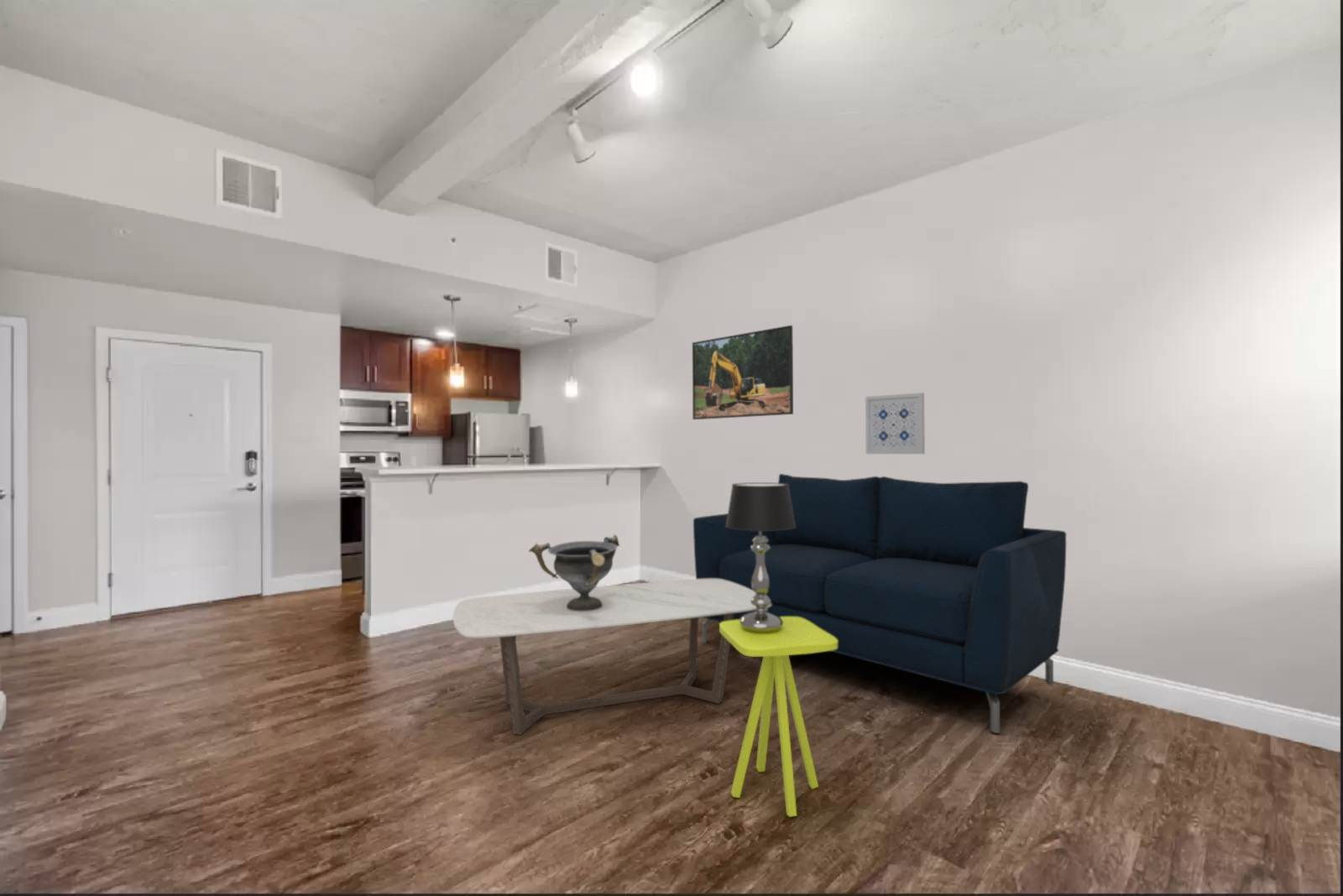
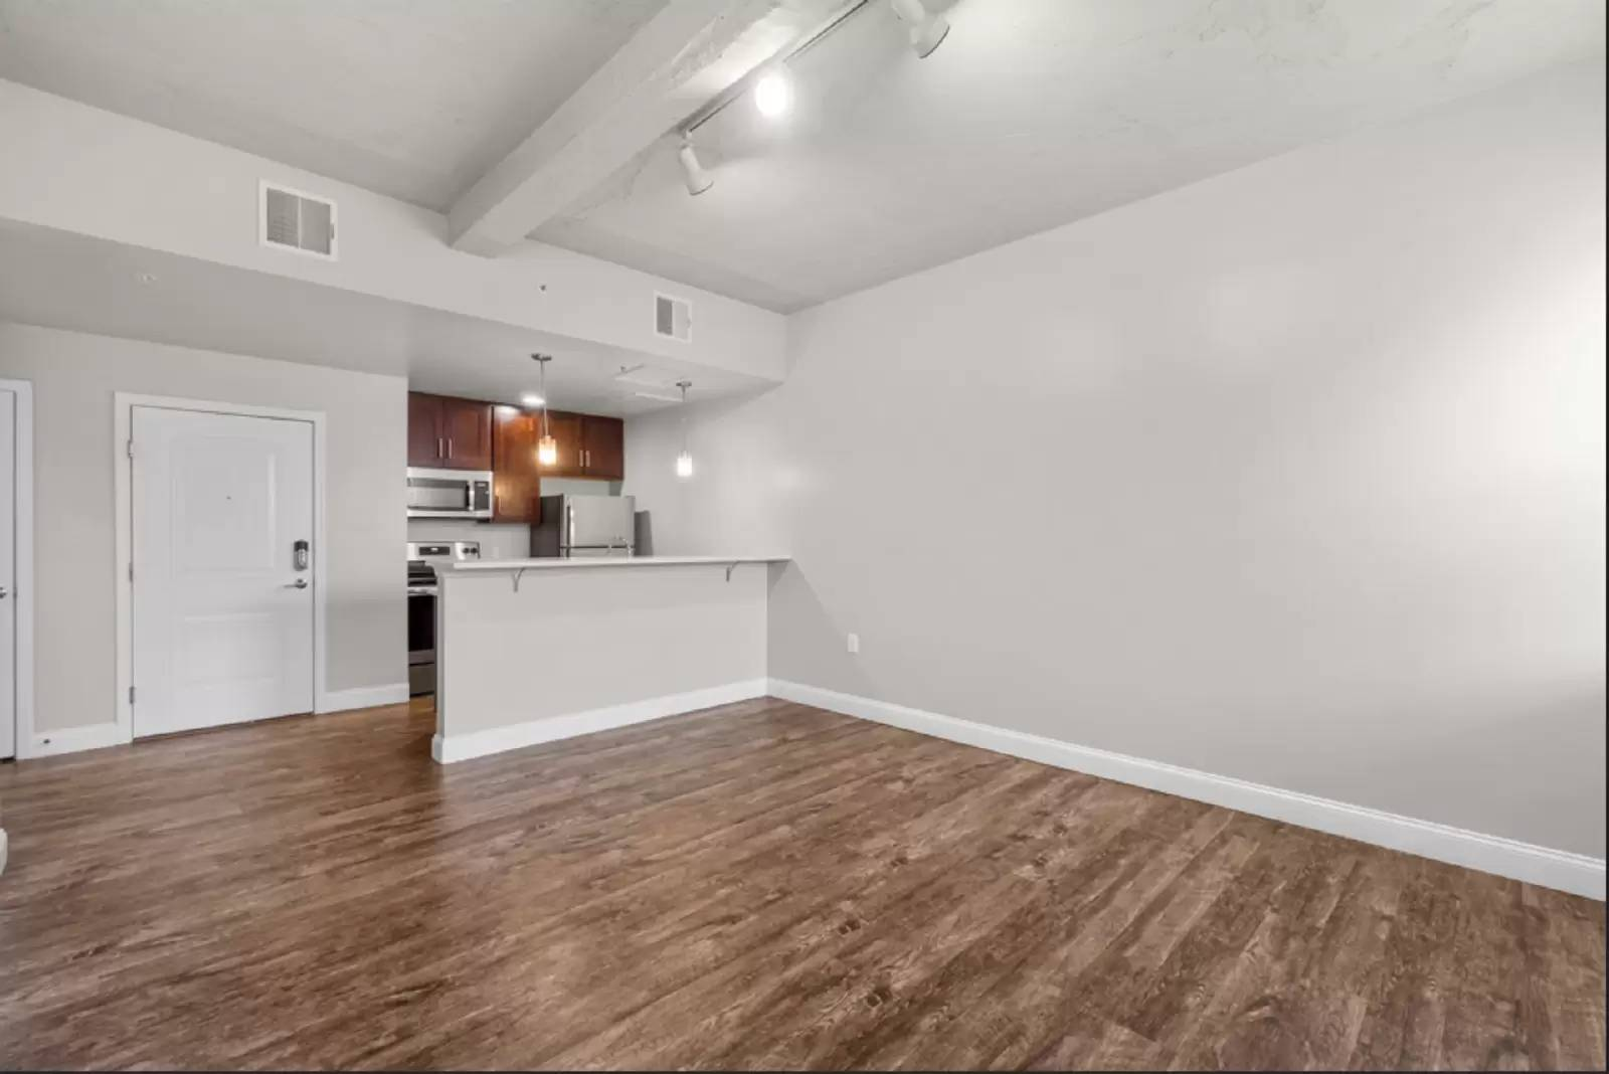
- side table [719,617,838,818]
- decorative bowl [528,534,620,612]
- wall art [865,392,926,455]
- table lamp [725,482,796,633]
- sofa [692,473,1067,734]
- coffee table [452,578,771,736]
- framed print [692,325,794,420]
